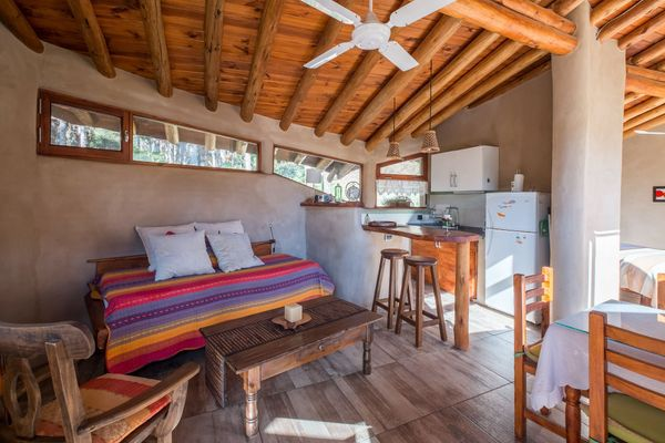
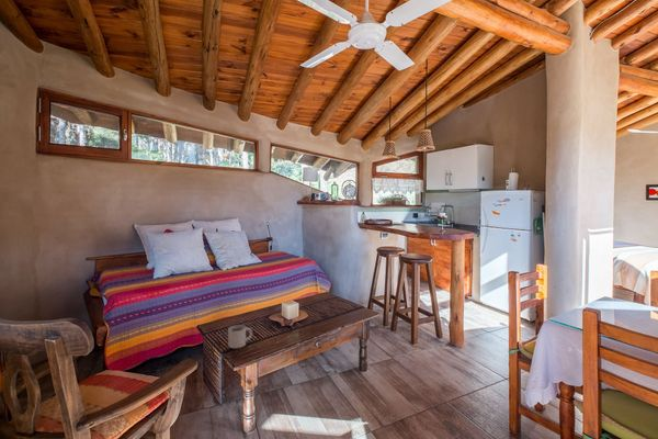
+ mug [227,324,253,349]
